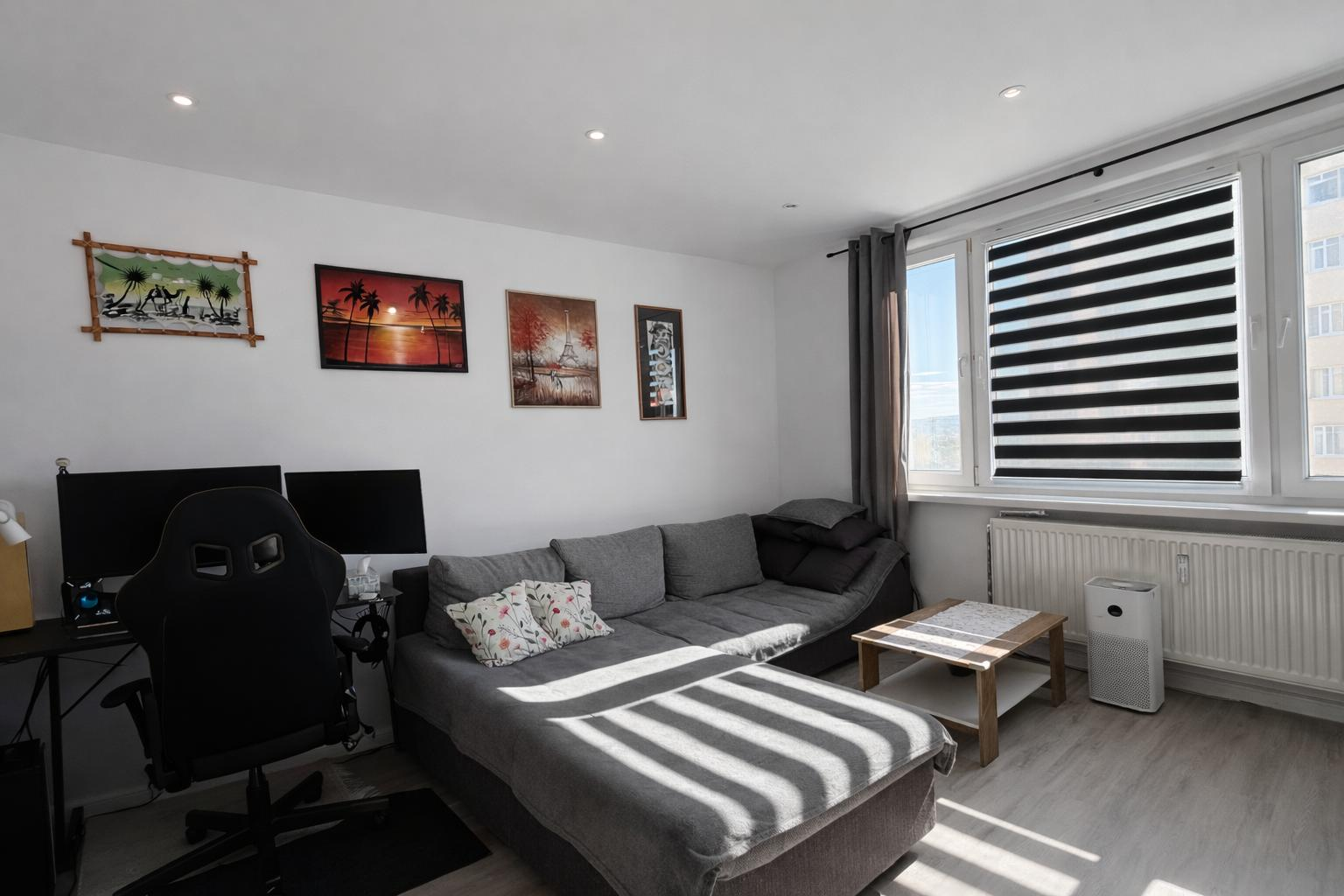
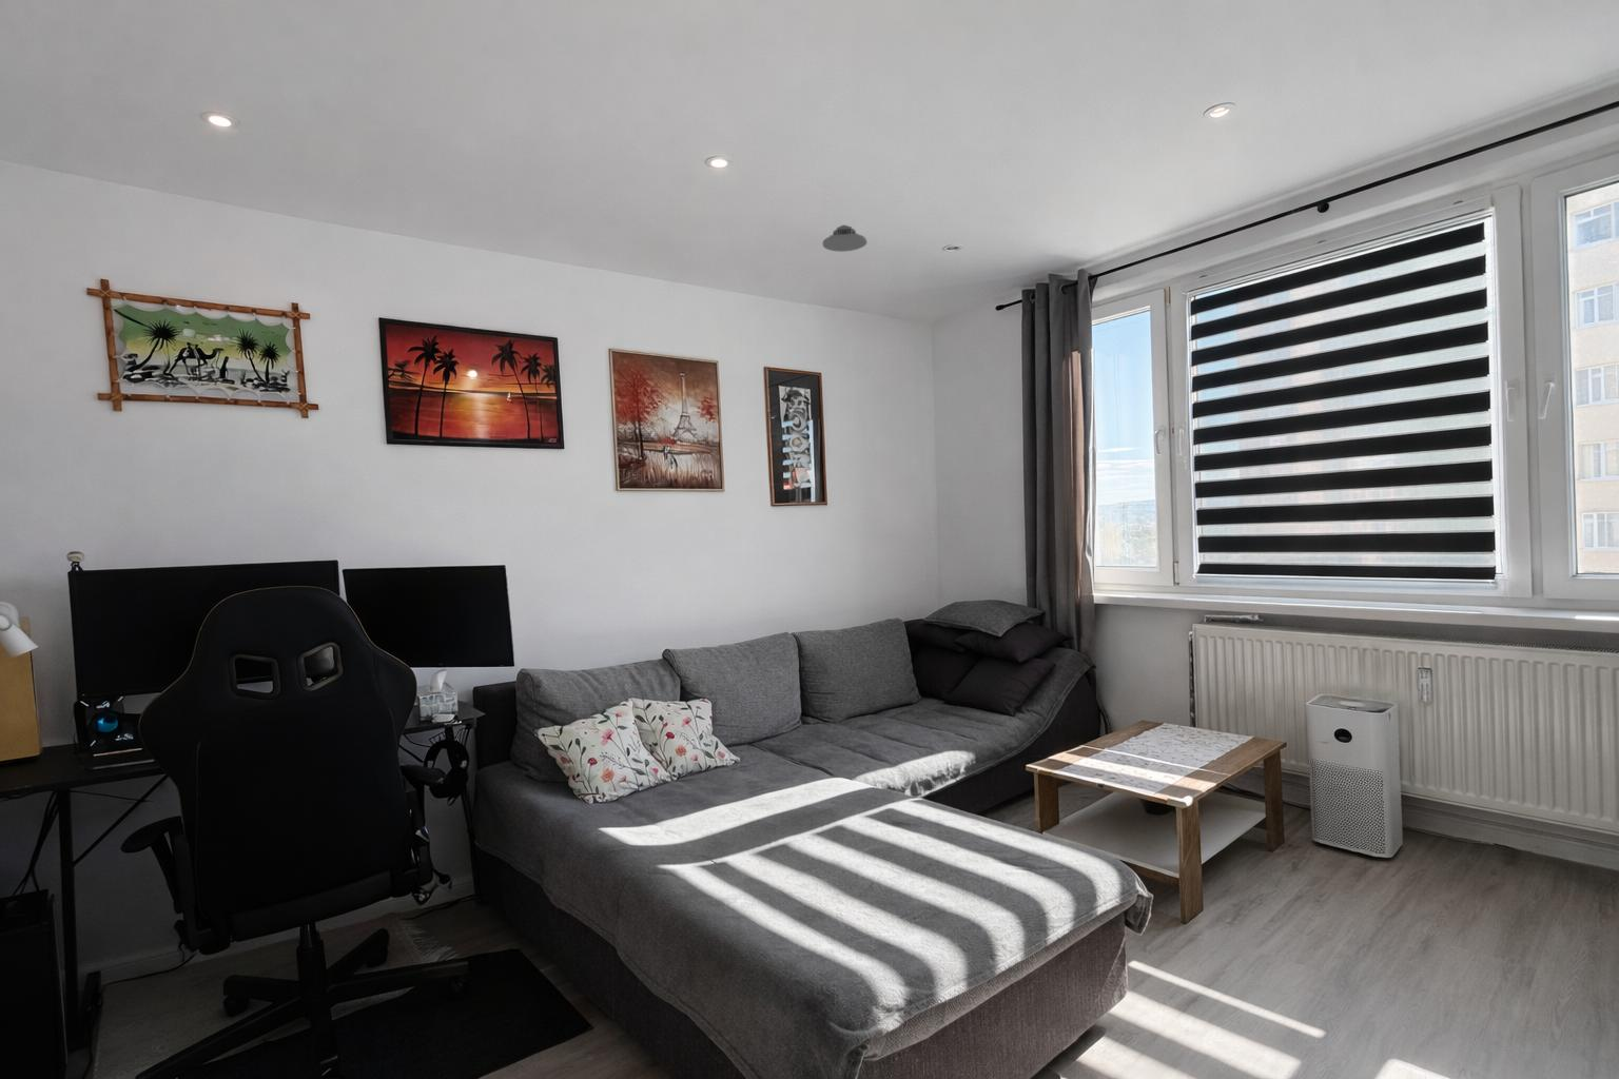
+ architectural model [823,224,867,253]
